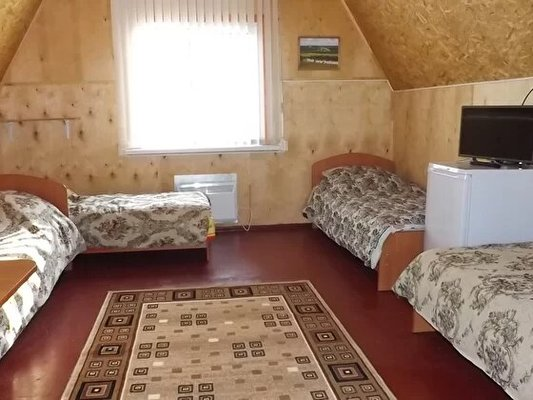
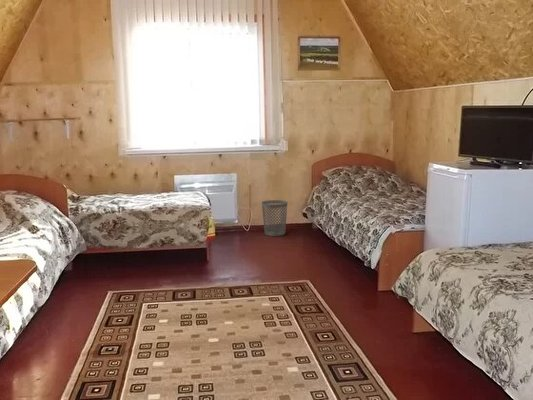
+ wastebasket [261,199,289,237]
